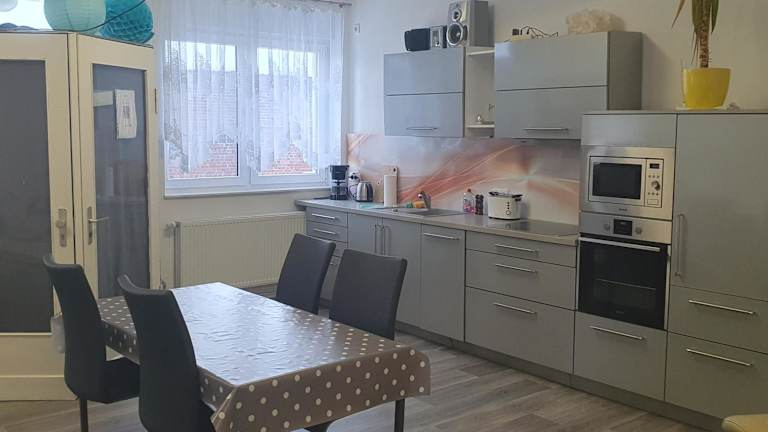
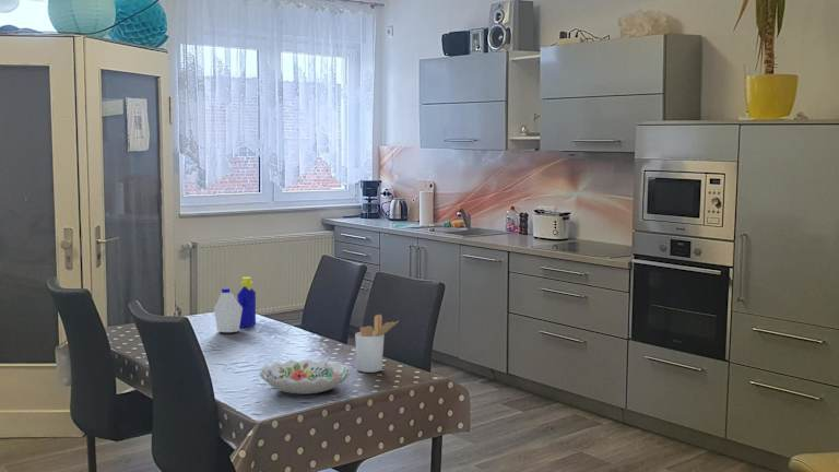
+ bottle [213,276,257,333]
+ decorative bowl [258,357,351,394]
+ utensil holder [354,314,400,374]
